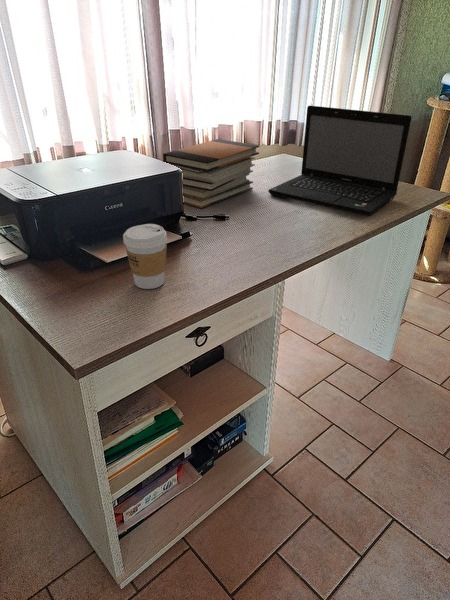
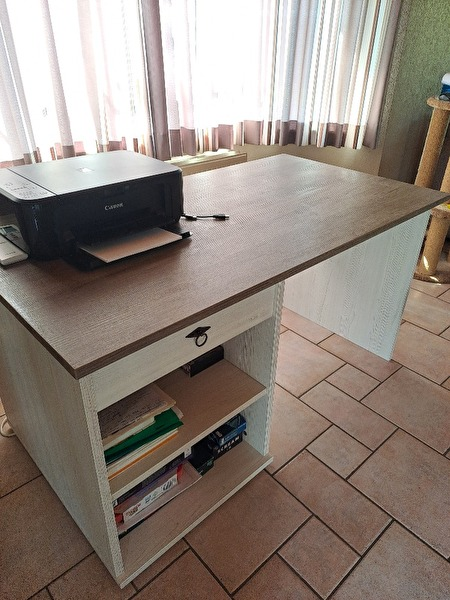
- book stack [162,138,261,209]
- laptop [267,105,413,217]
- coffee cup [122,223,168,290]
